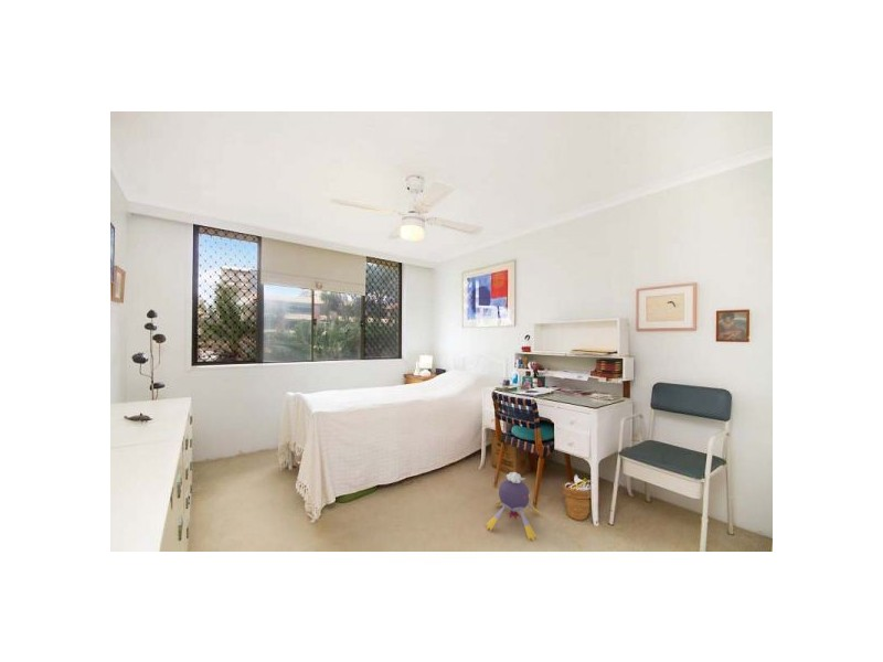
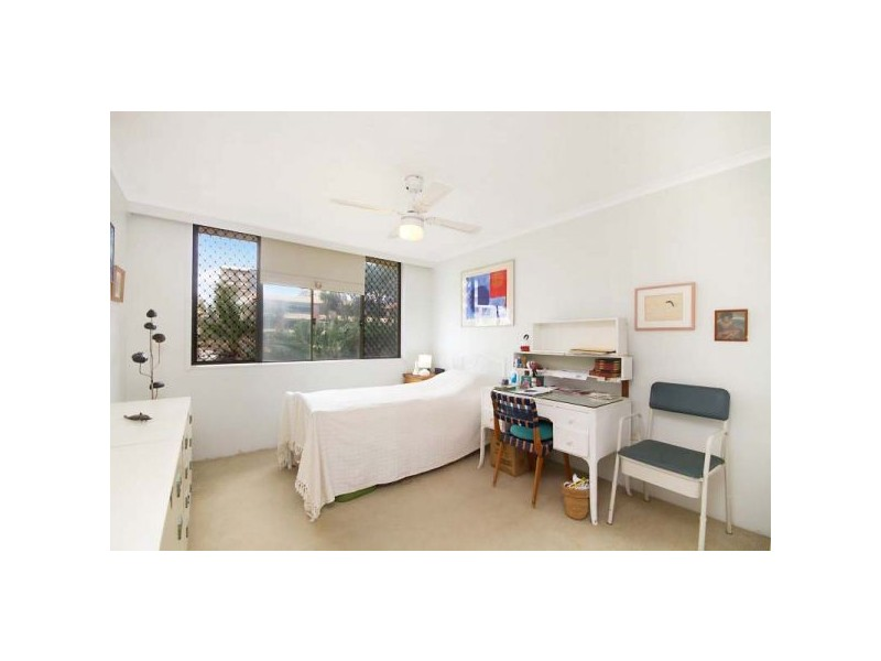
- plush toy [485,471,541,543]
